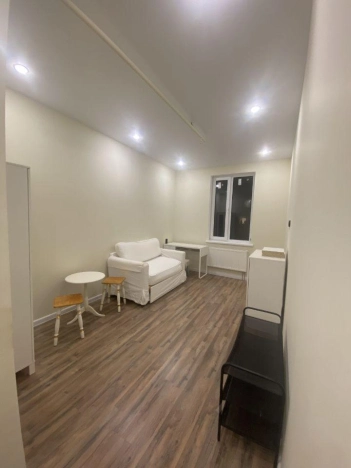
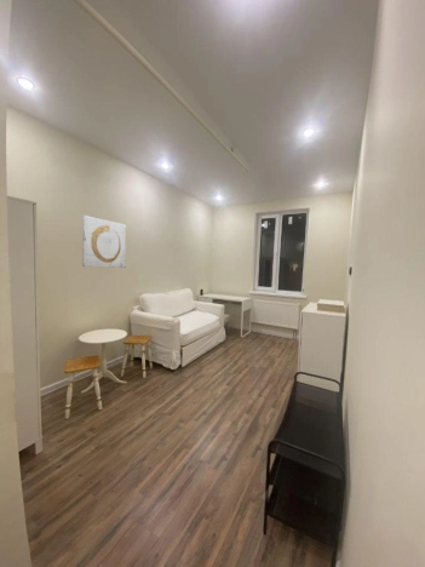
+ wall art [81,214,127,269]
